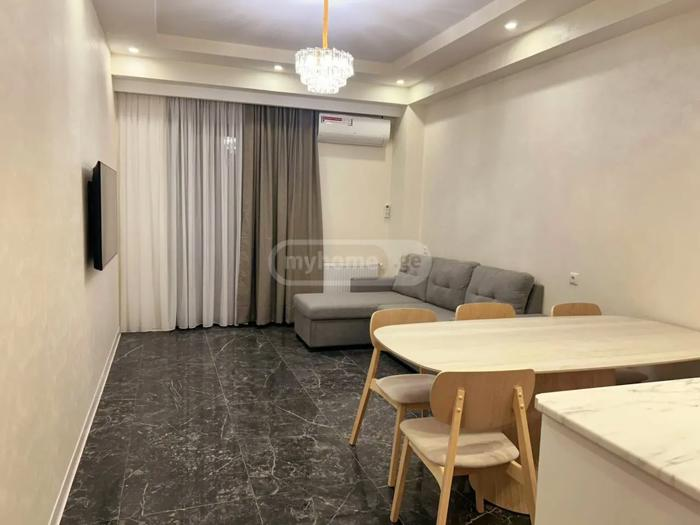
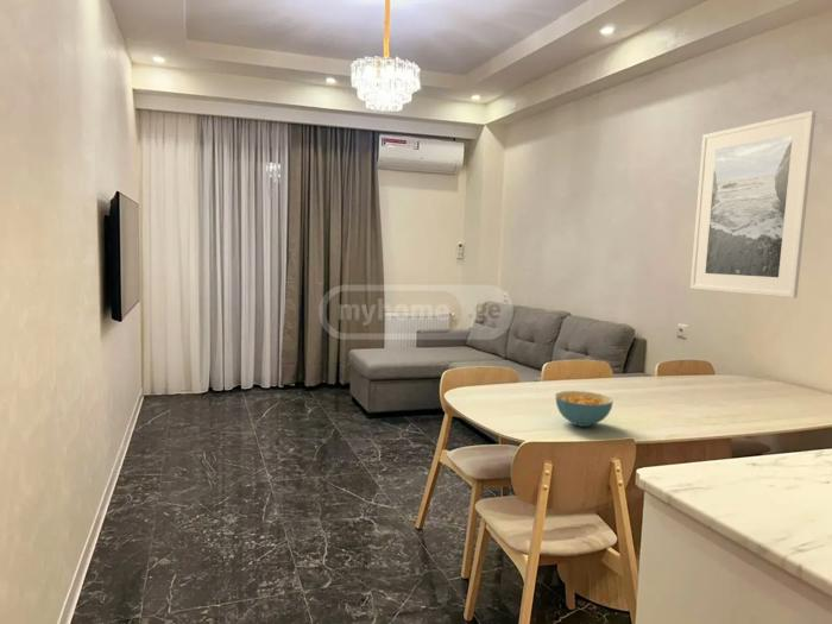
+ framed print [689,109,817,300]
+ cereal bowl [554,390,614,428]
